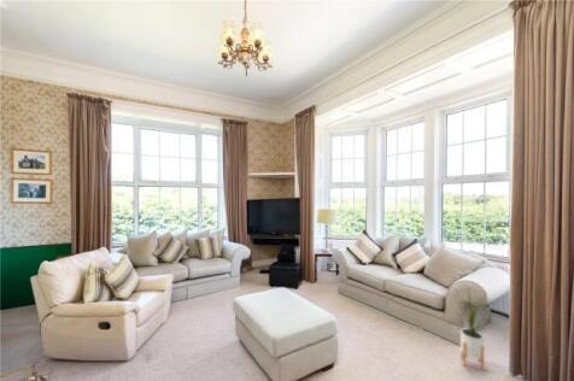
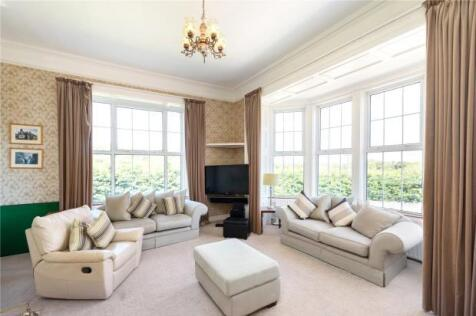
- house plant [446,285,499,371]
